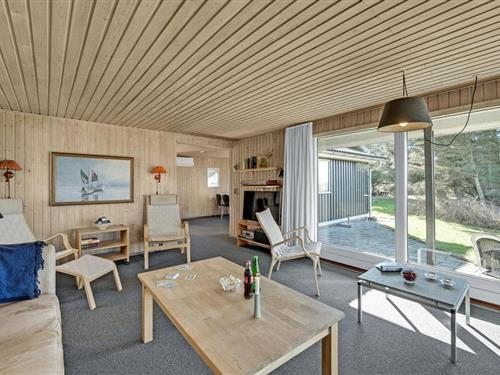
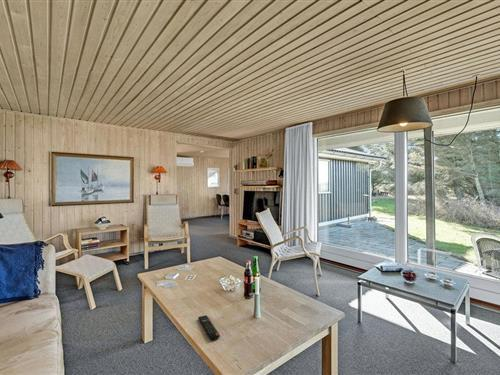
+ remote control [197,314,221,341]
